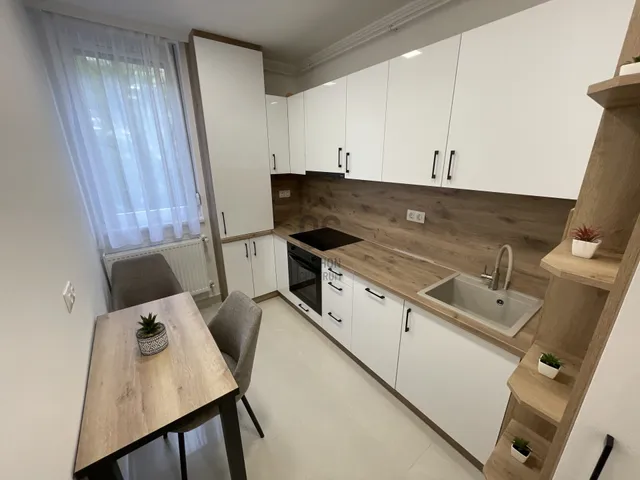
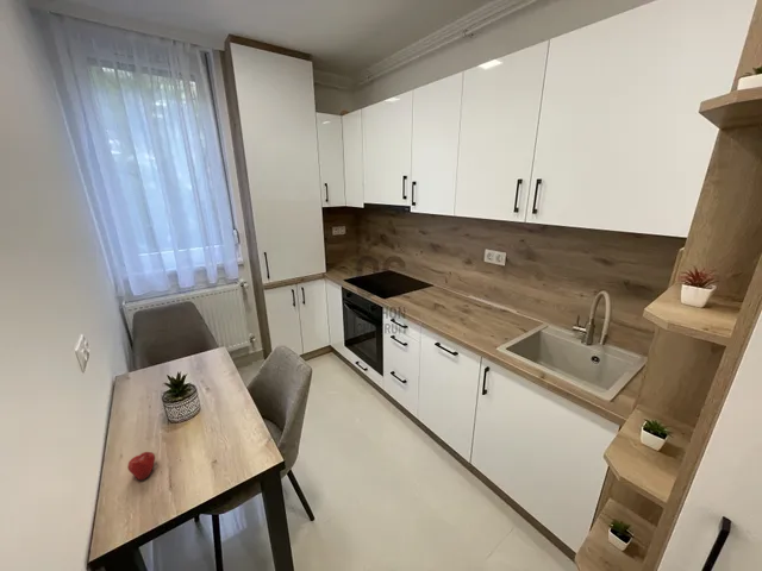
+ fruit [126,451,156,482]
